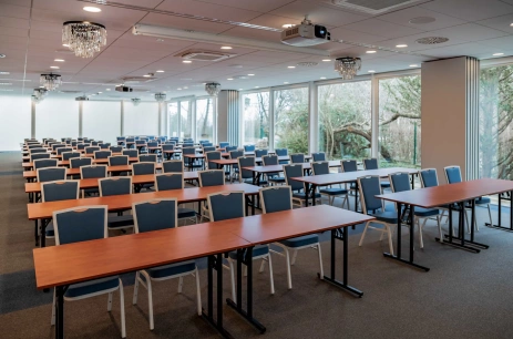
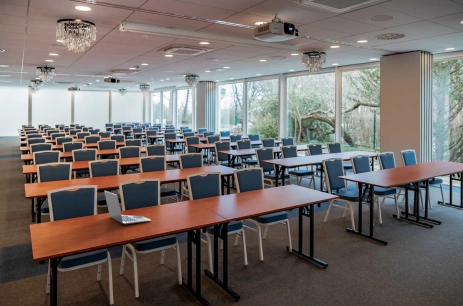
+ laptop [103,190,152,225]
